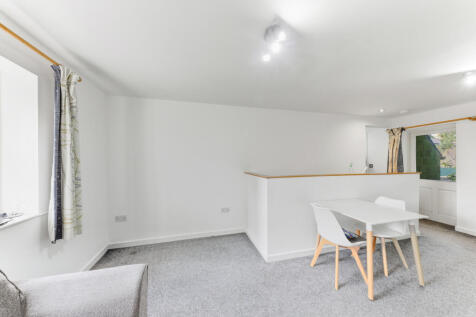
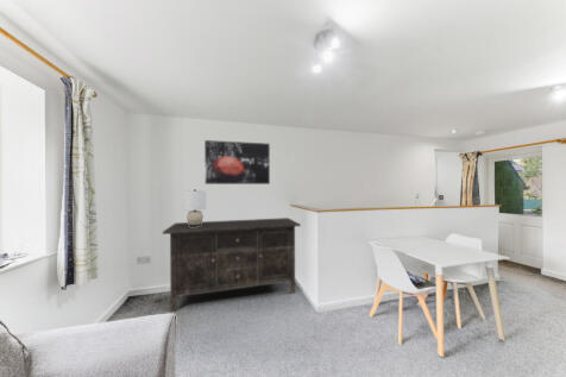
+ sideboard [162,216,302,313]
+ lamp [182,188,207,227]
+ wall art [203,139,271,186]
